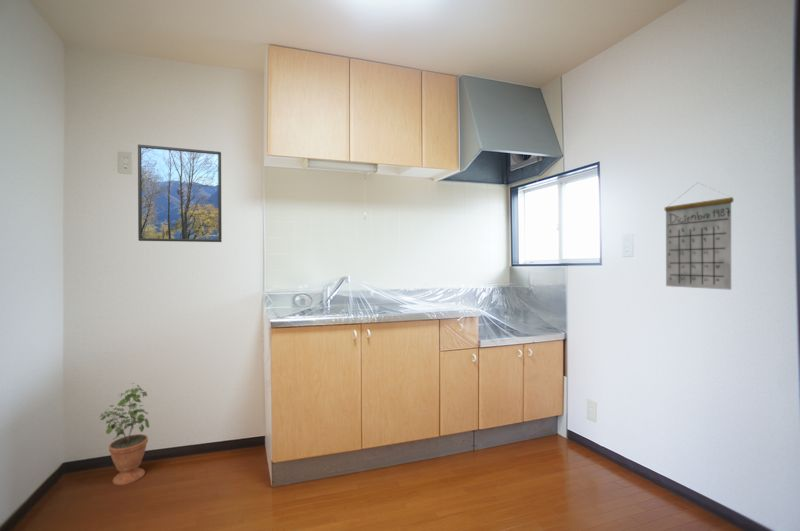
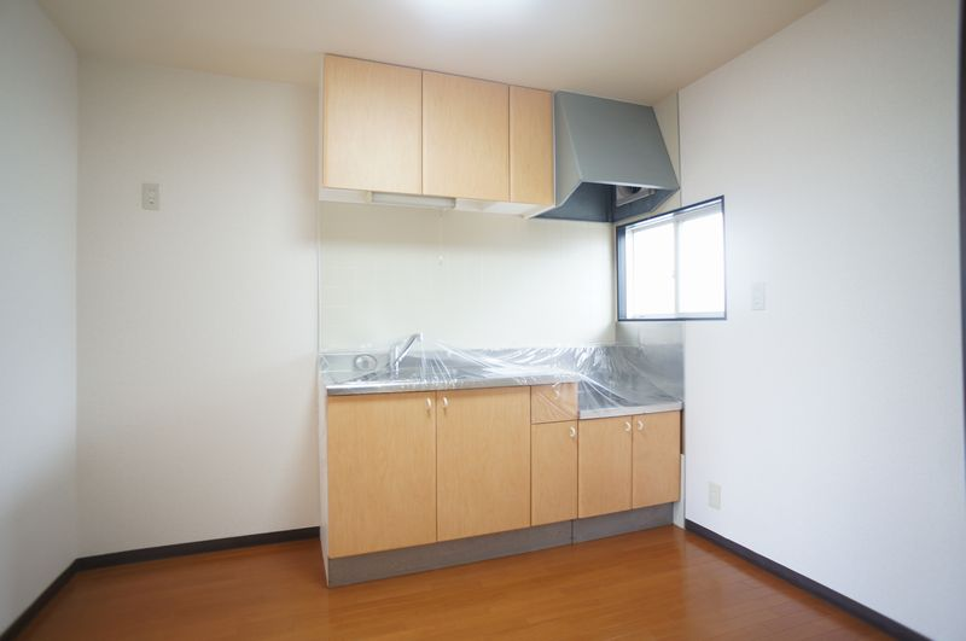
- calendar [664,182,734,291]
- potted plant [99,382,150,486]
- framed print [137,143,223,243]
